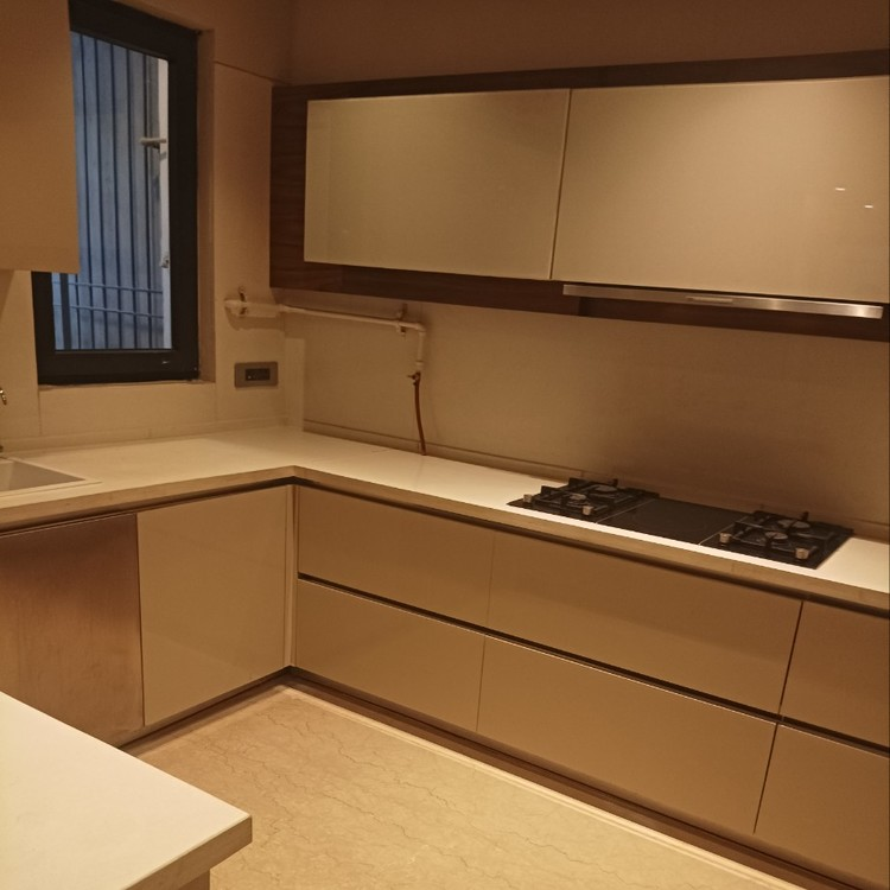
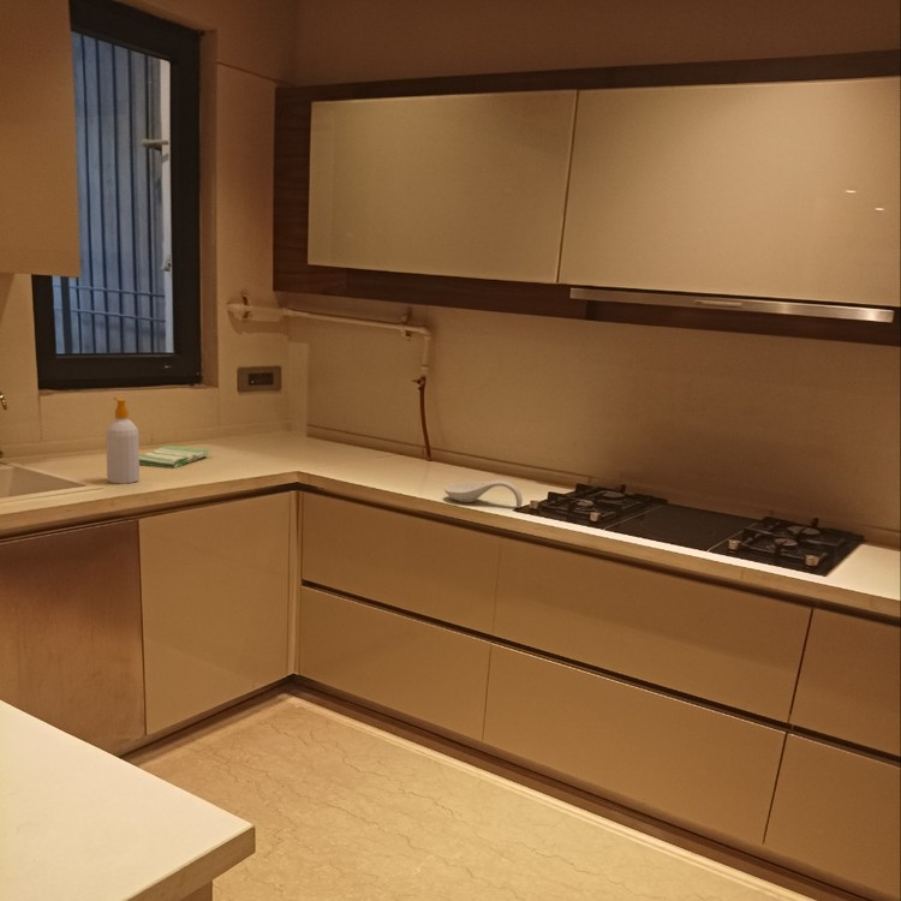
+ spoon rest [443,479,524,509]
+ dish towel [139,444,210,470]
+ soap bottle [105,396,141,485]
